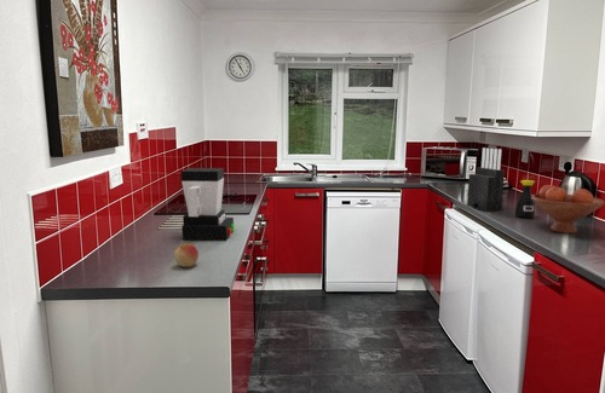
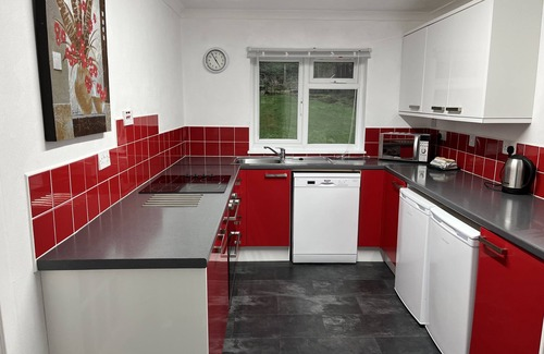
- coffee maker [180,167,236,242]
- bottle [514,179,536,219]
- knife block [466,146,506,212]
- apple [173,242,200,268]
- fruit bowl [531,184,605,235]
